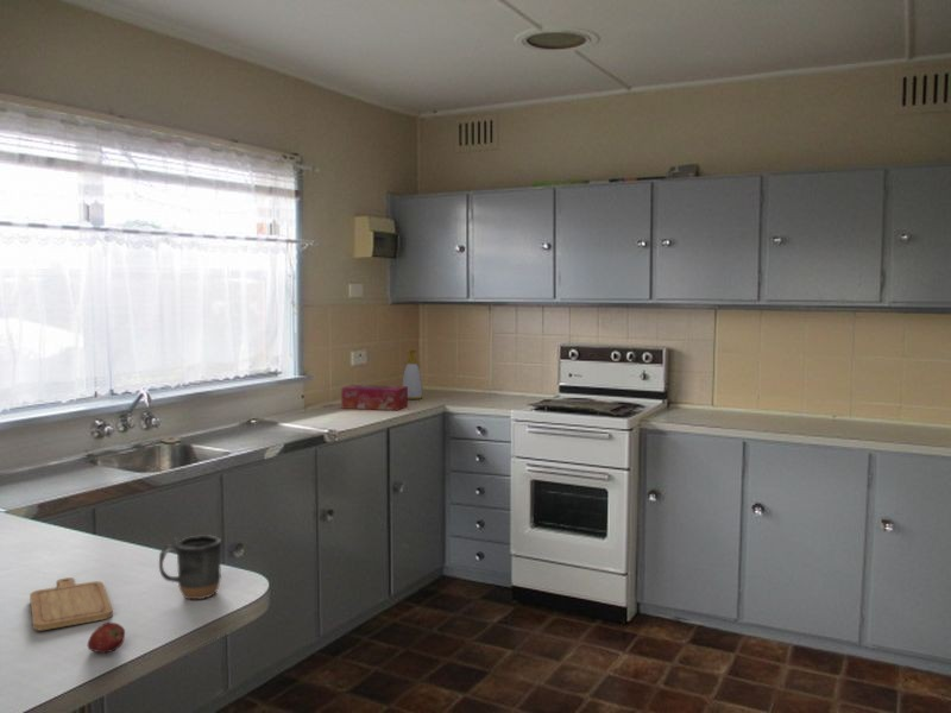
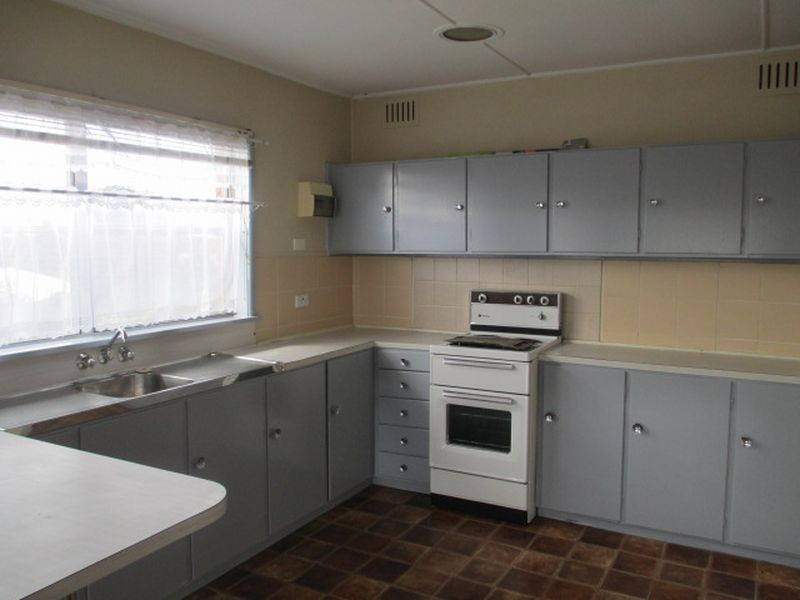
- soap bottle [402,348,423,400]
- chopping board [29,576,114,631]
- mug [158,535,222,600]
- fruit [87,621,126,654]
- tissue box [340,384,409,411]
